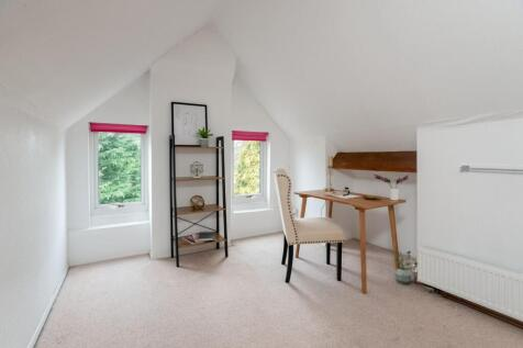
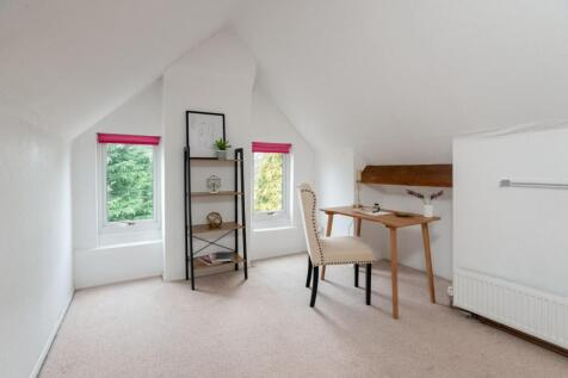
- potted plant [392,249,419,285]
